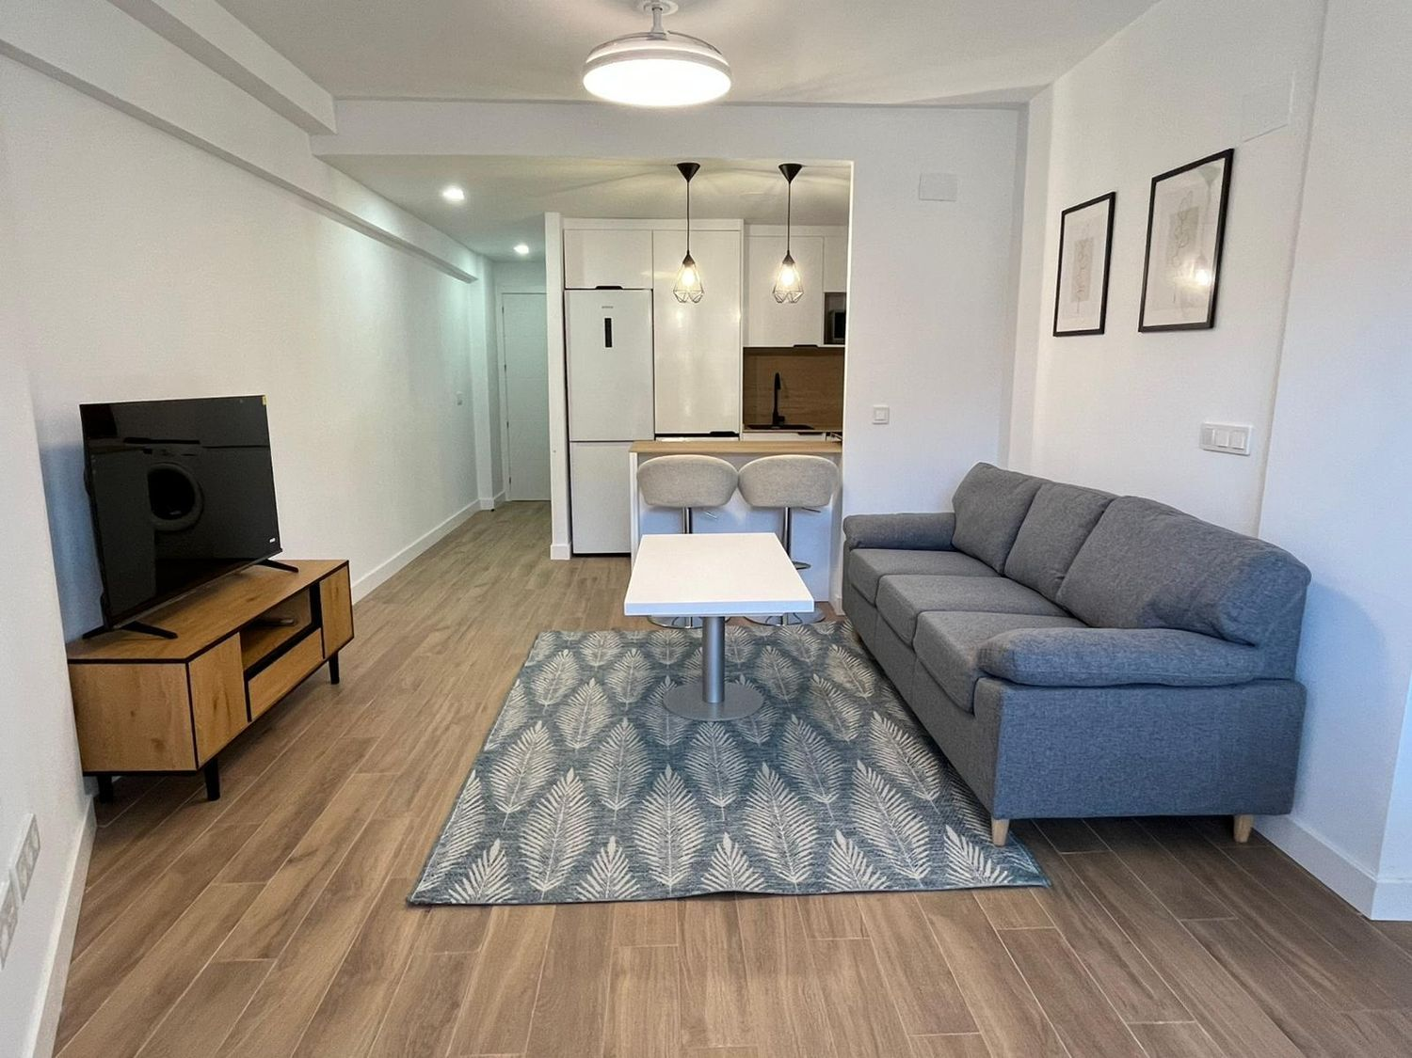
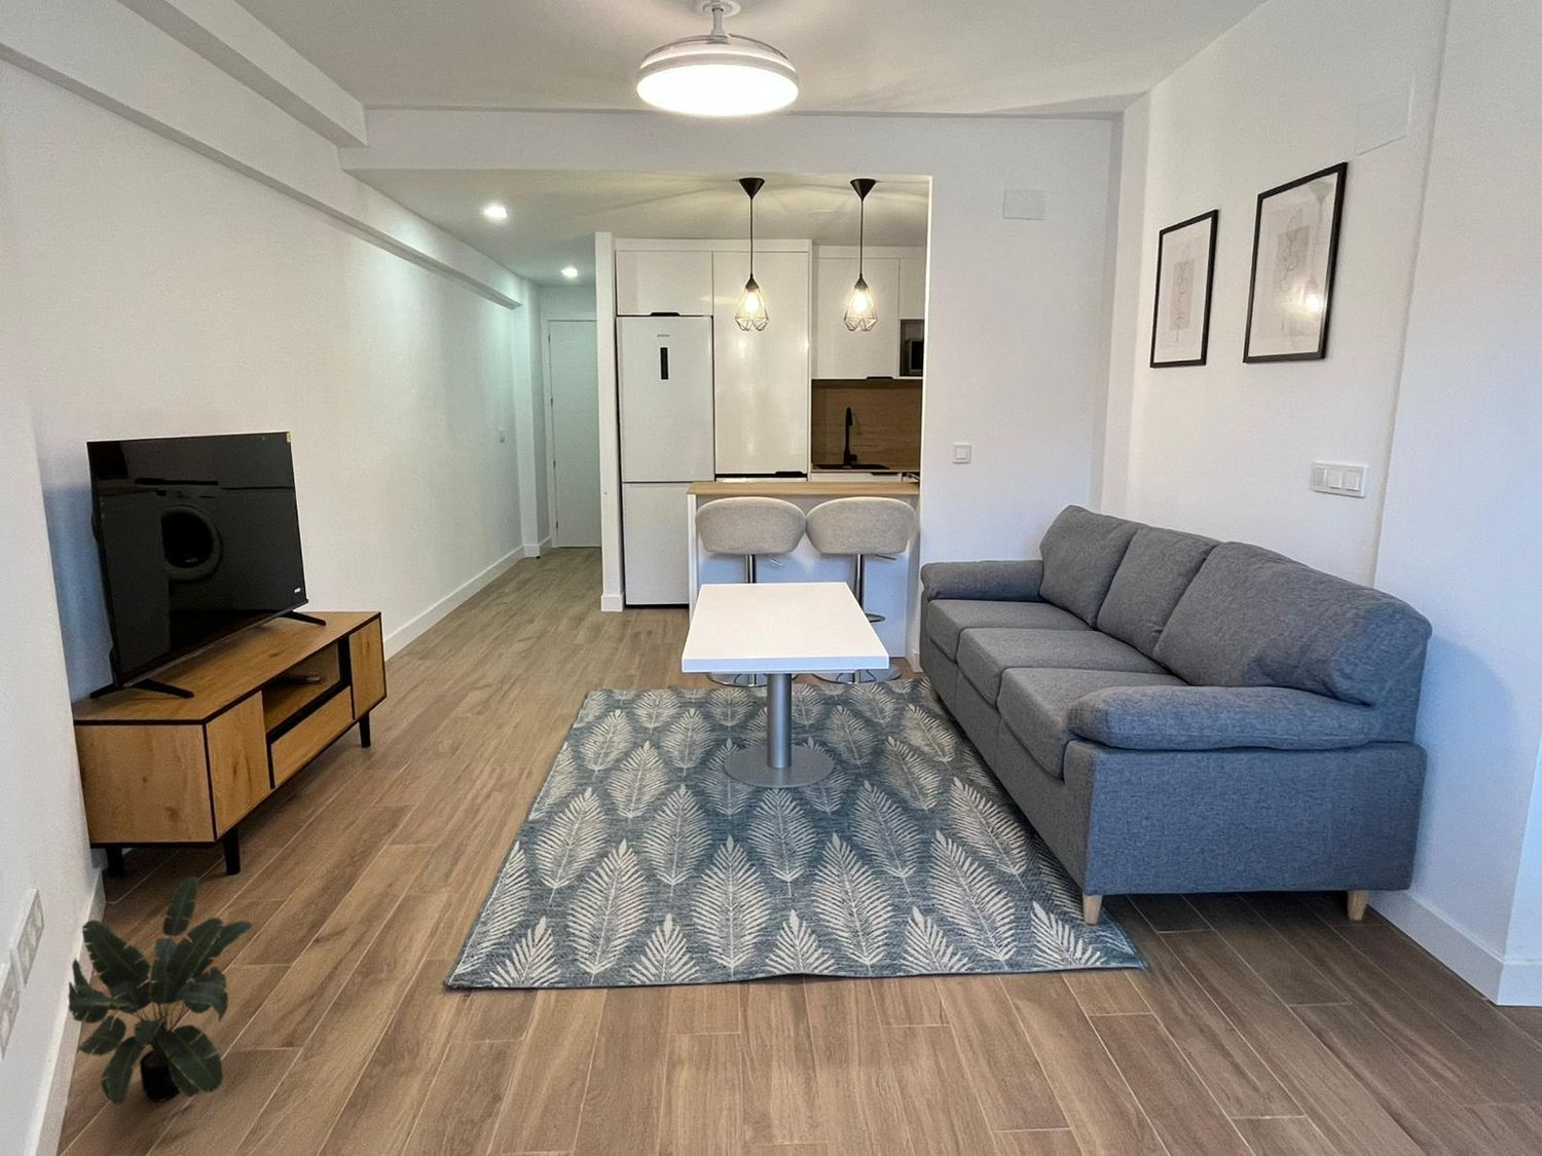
+ potted plant [67,875,254,1106]
